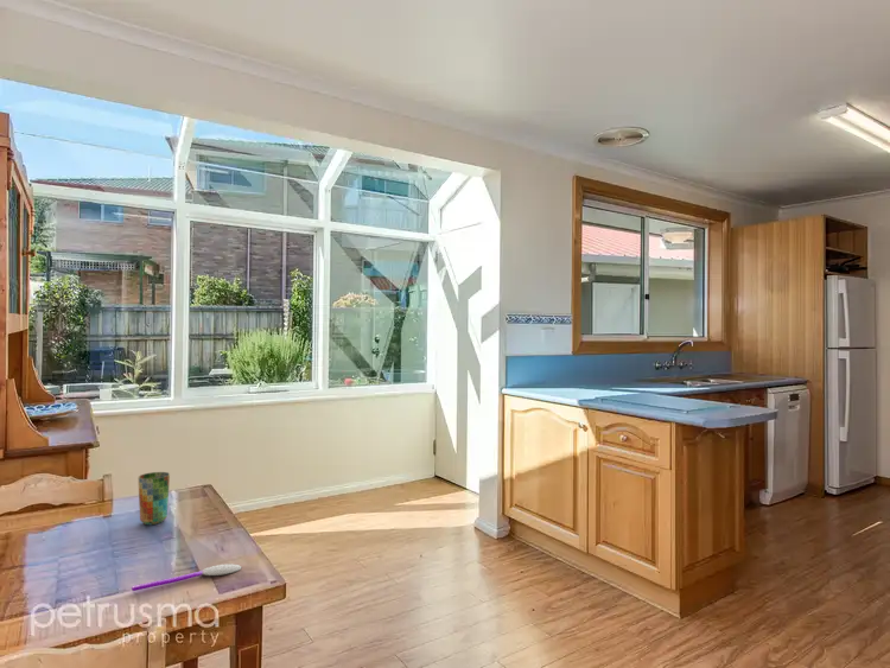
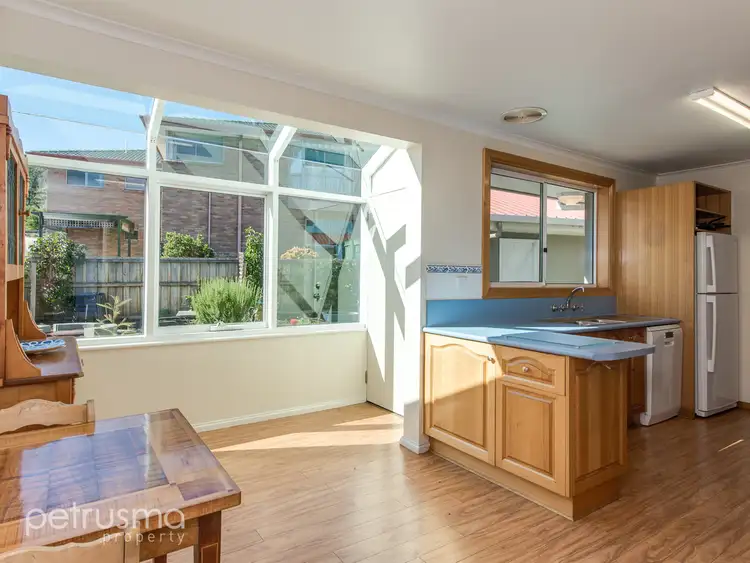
- cup [136,471,171,526]
- spoon [131,564,242,592]
